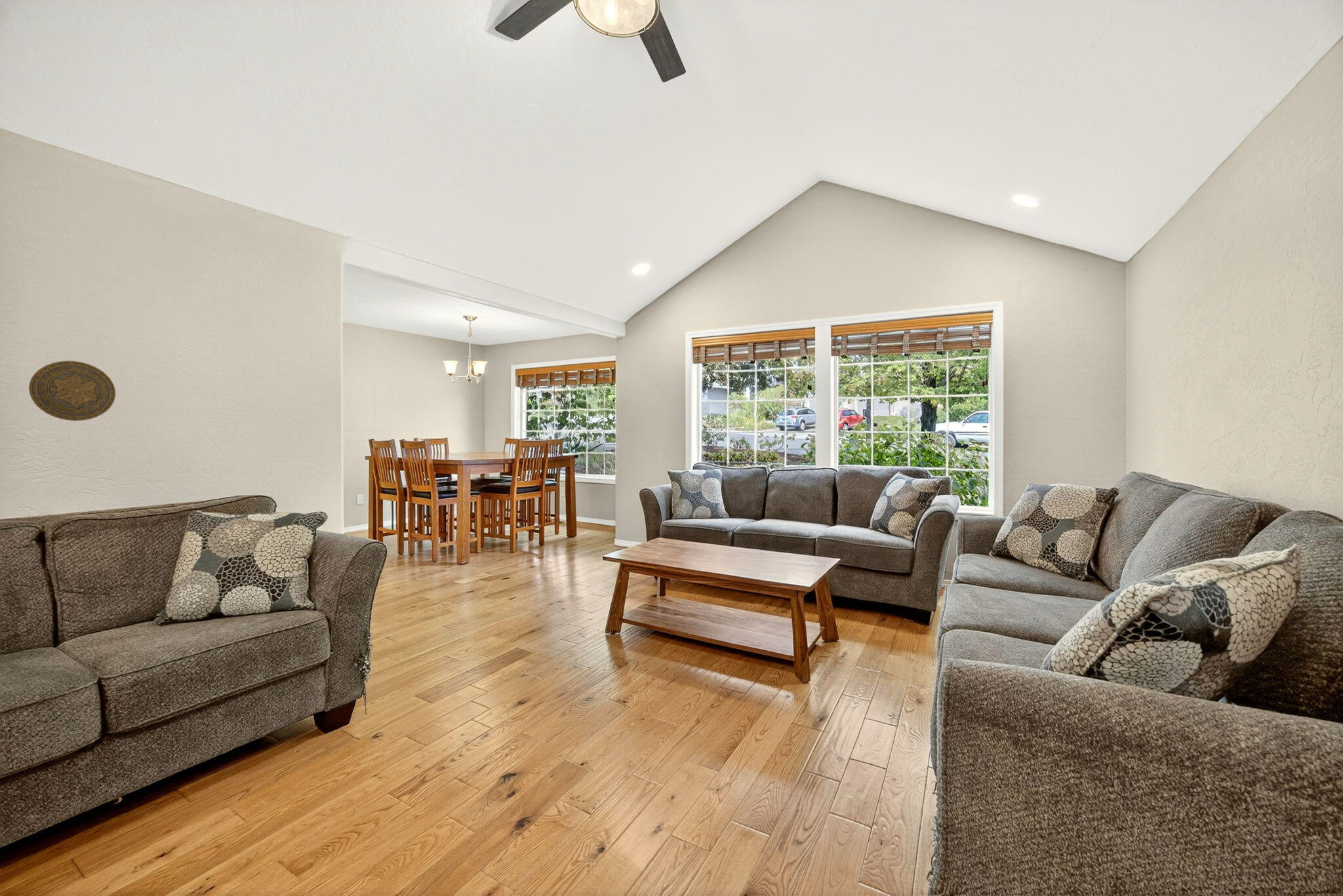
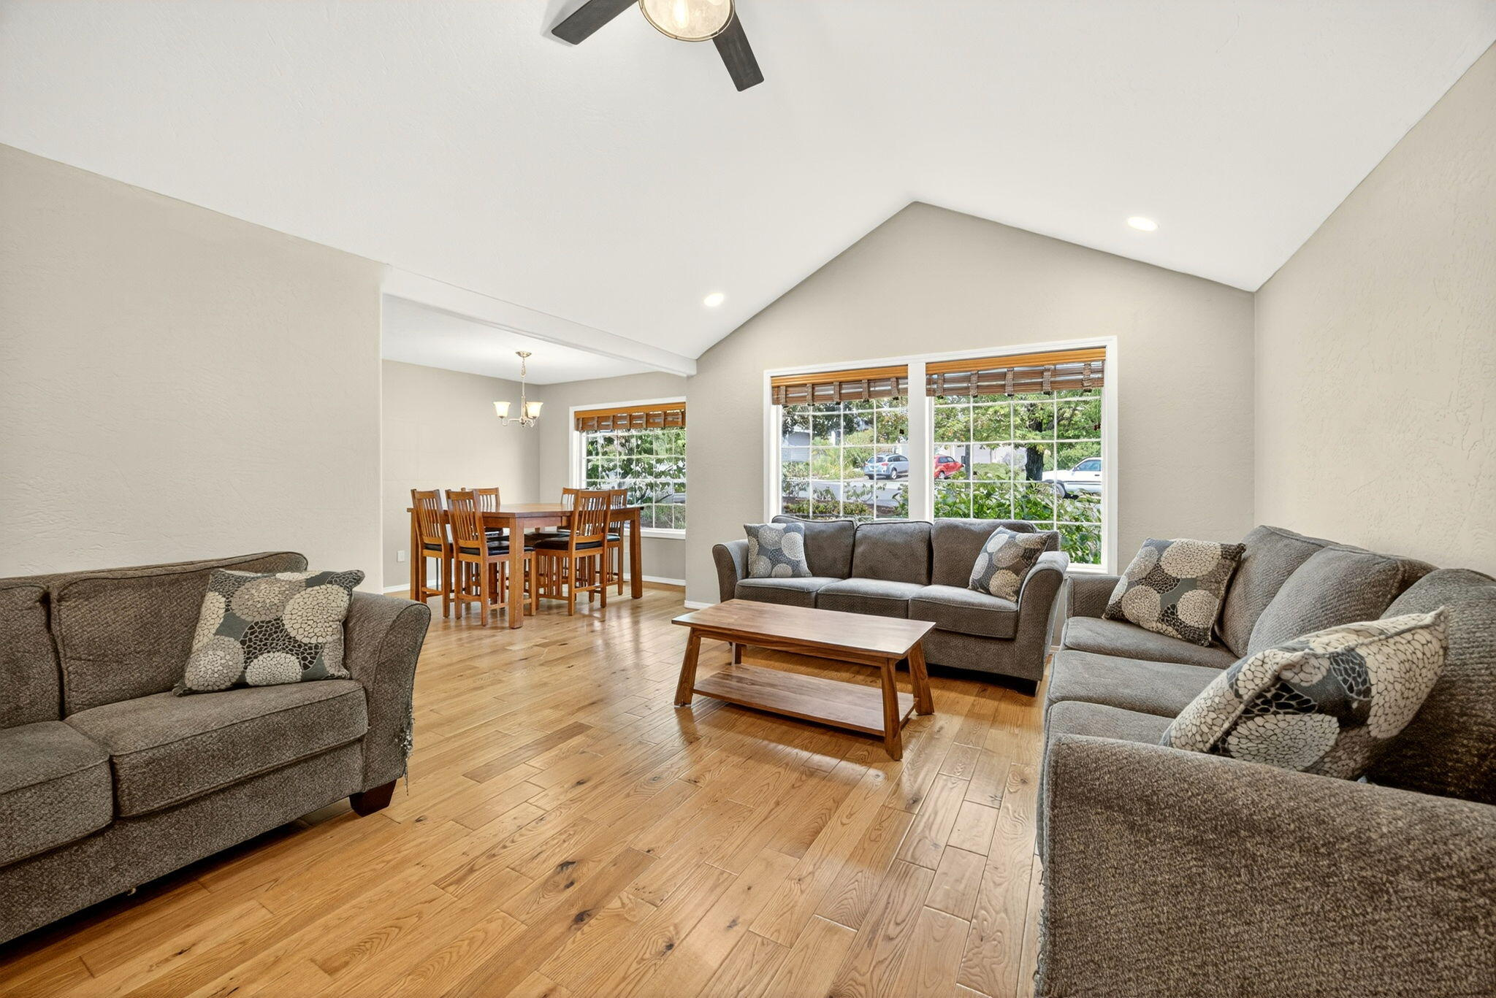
- decorative plate [28,360,116,421]
